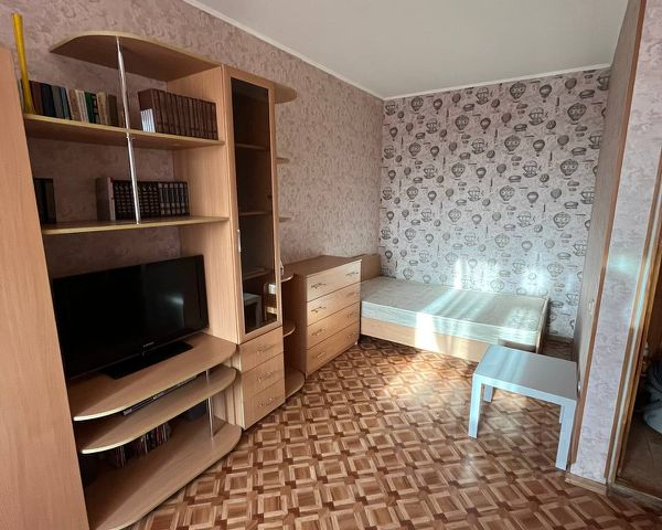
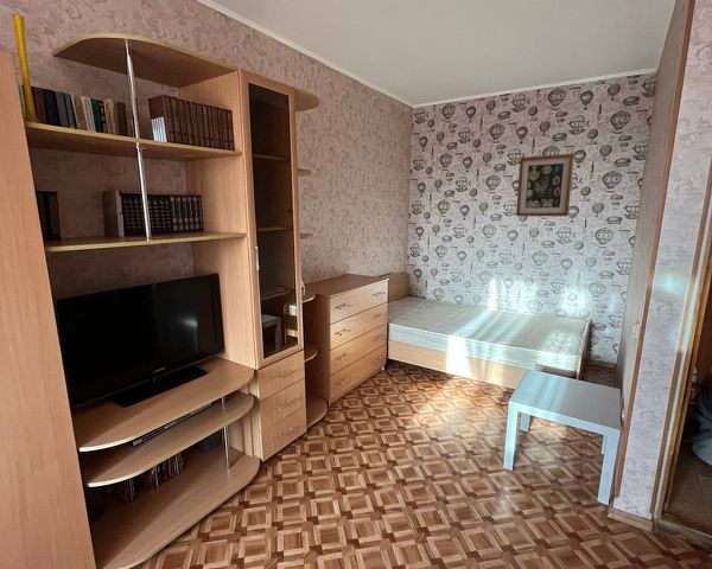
+ wall art [515,153,576,217]
